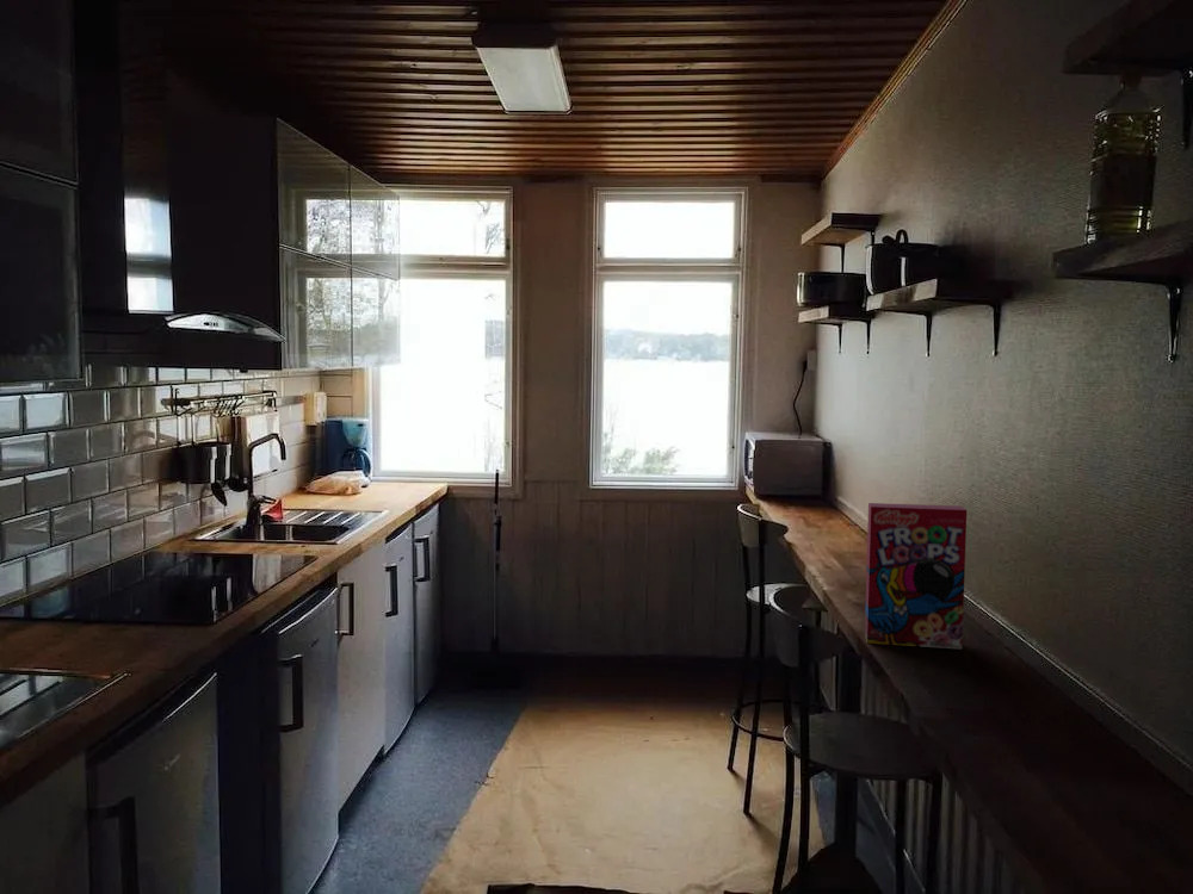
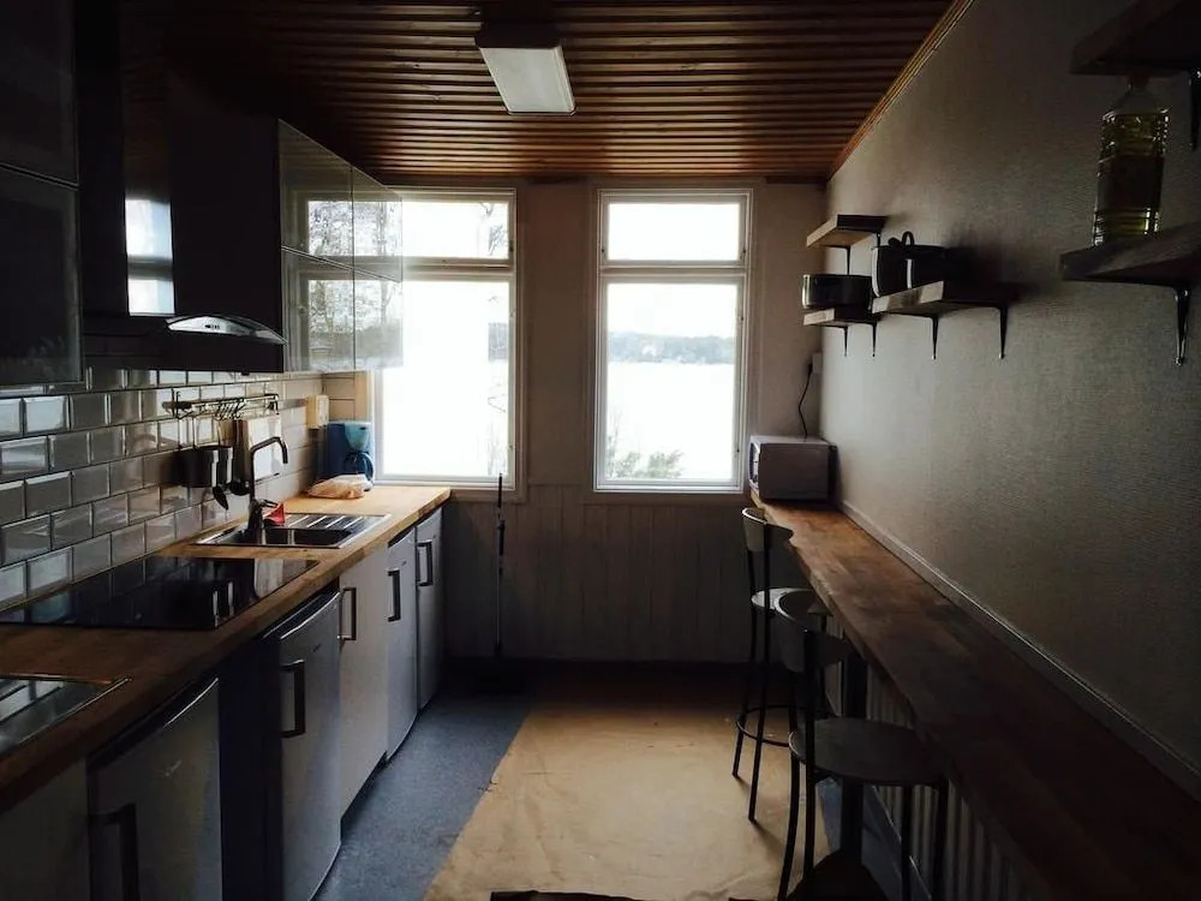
- cereal box [864,502,968,651]
